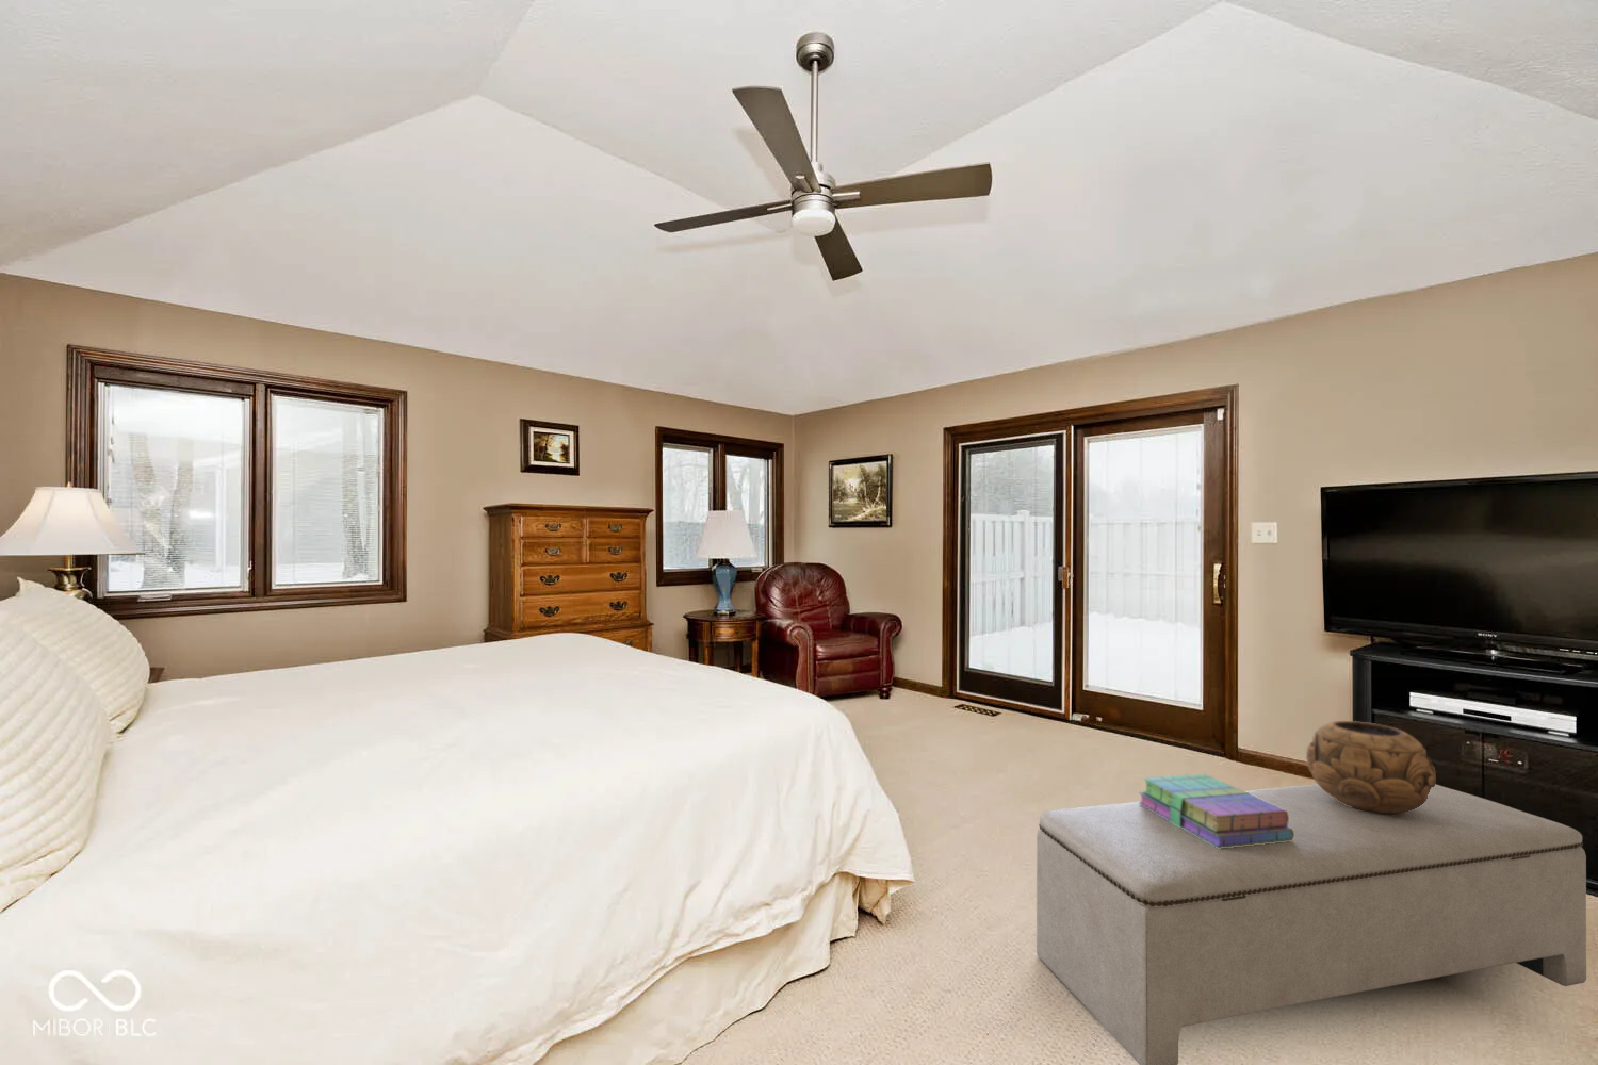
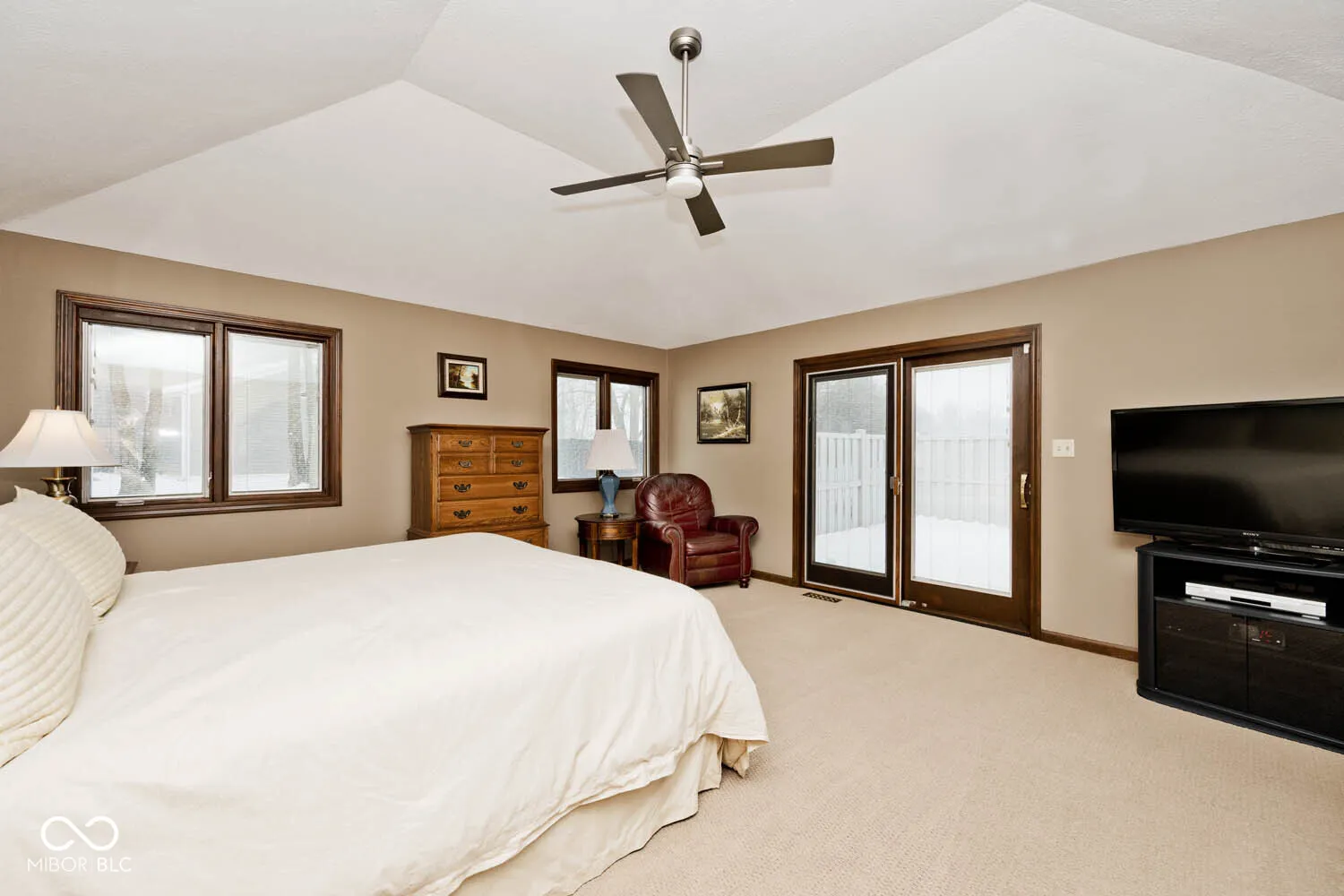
- bench [1036,783,1587,1065]
- decorative bowl [1306,720,1437,814]
- books [1138,773,1295,849]
